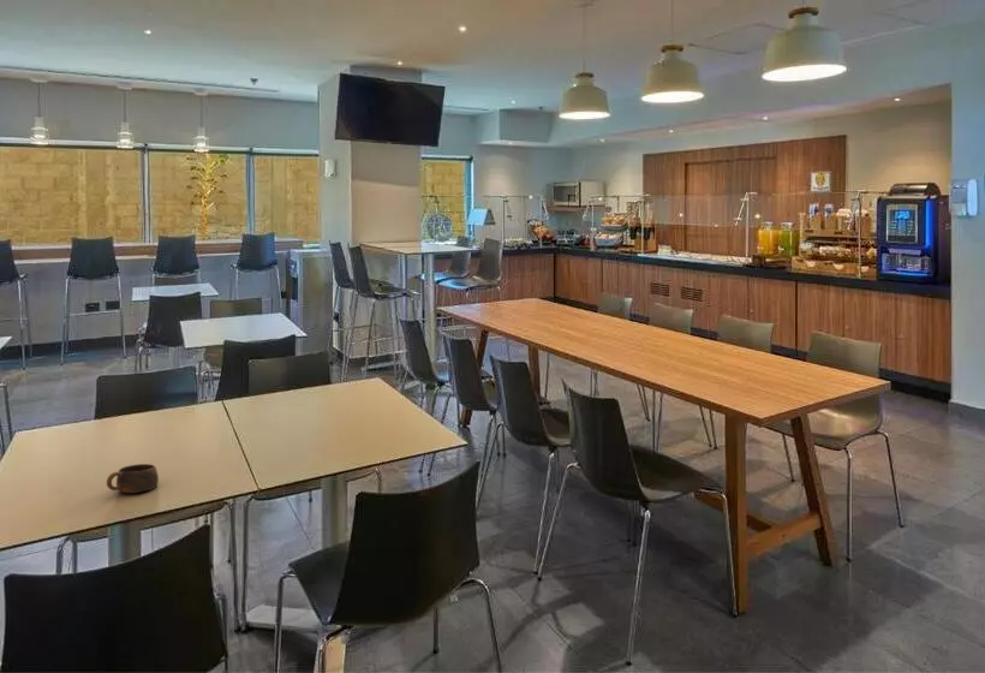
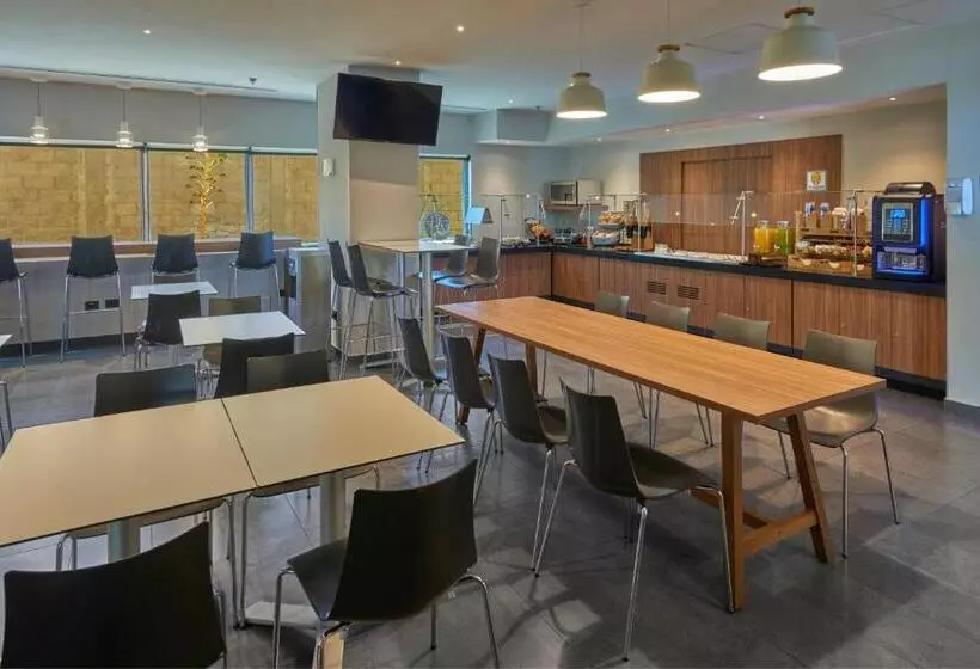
- cup [106,463,160,494]
